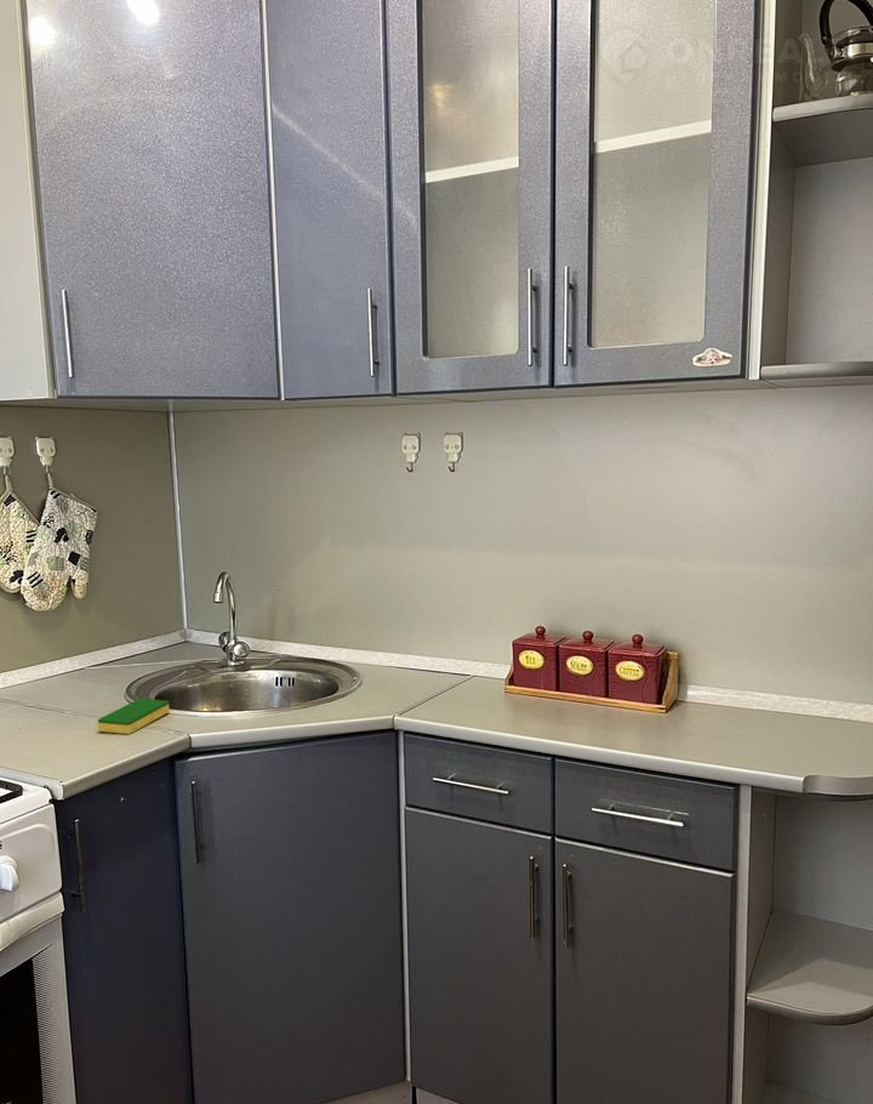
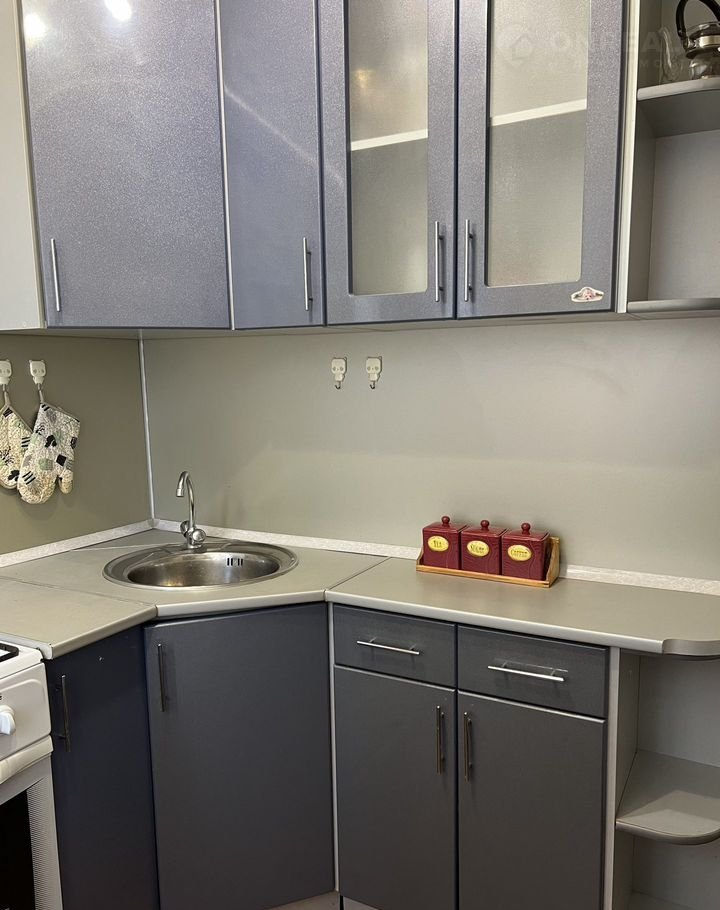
- dish sponge [97,698,171,735]
